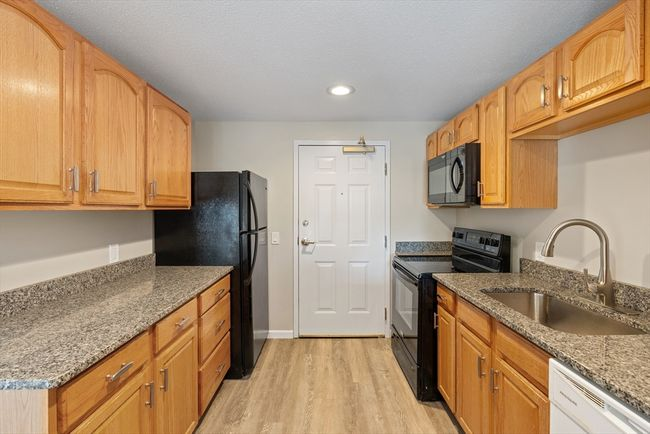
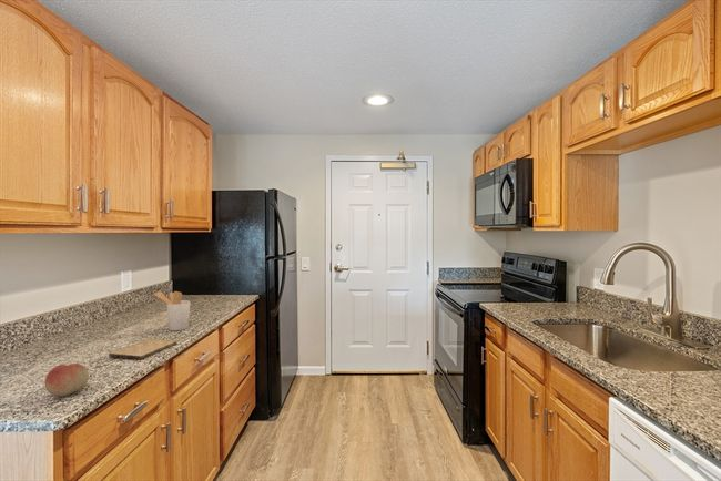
+ fruit [44,362,90,398]
+ utensil holder [153,290,192,331]
+ cutting board [108,338,177,360]
